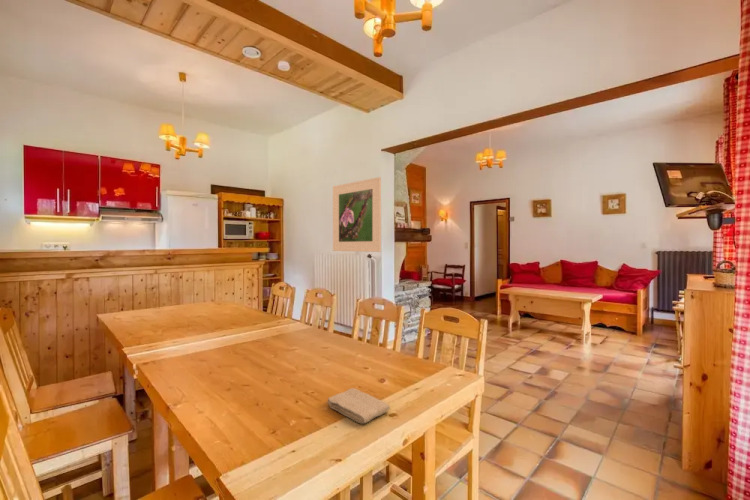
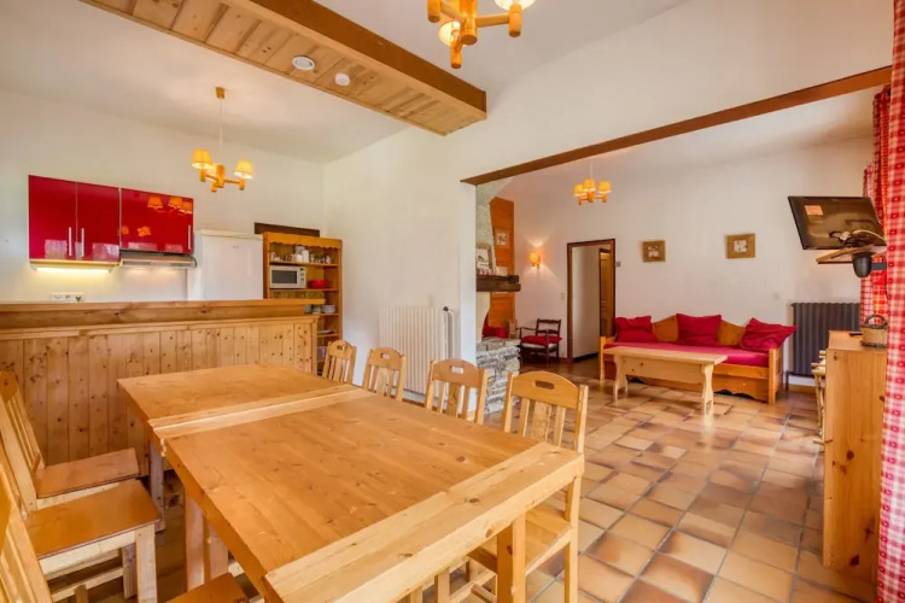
- washcloth [326,387,391,425]
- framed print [332,176,382,253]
